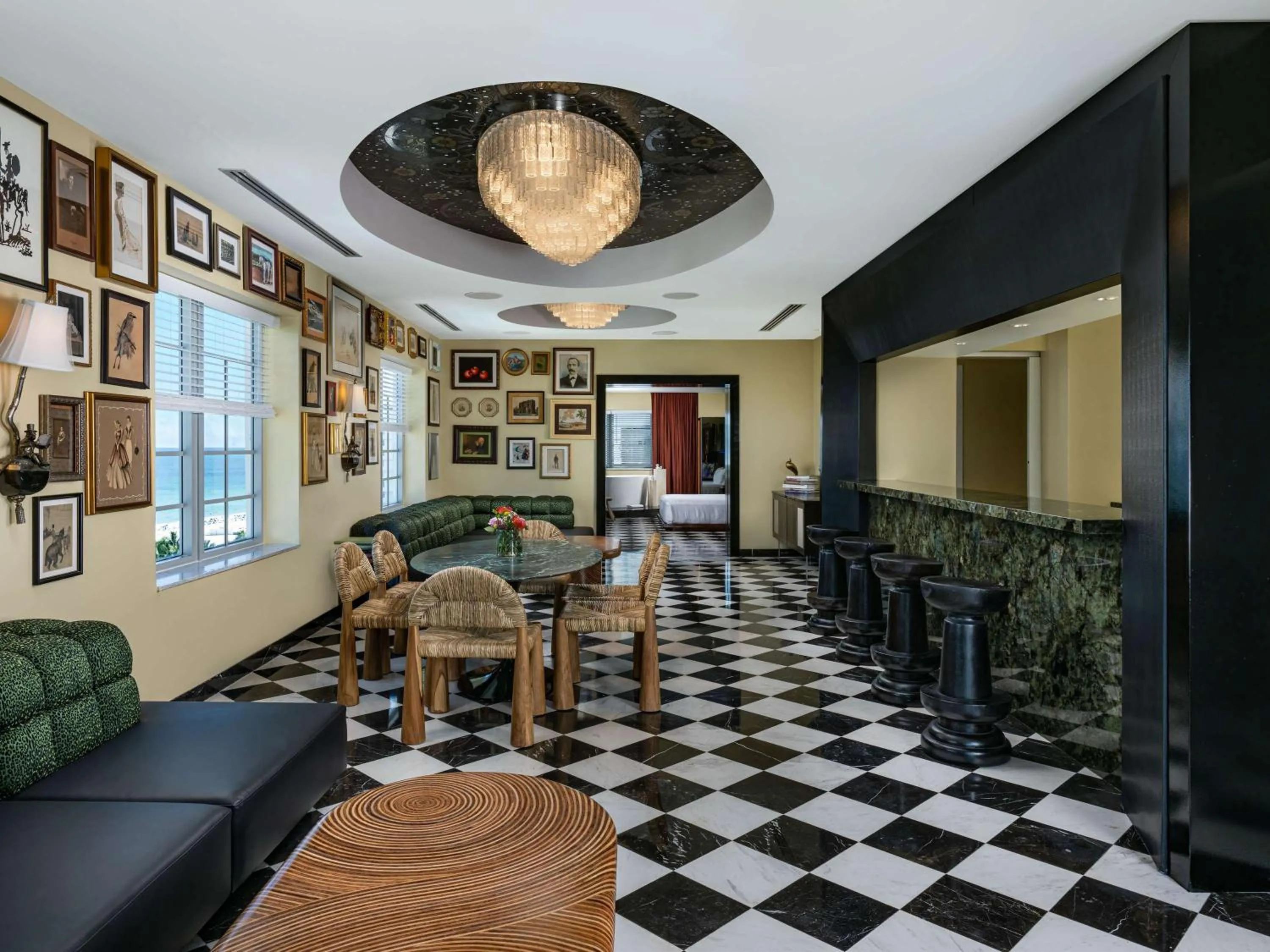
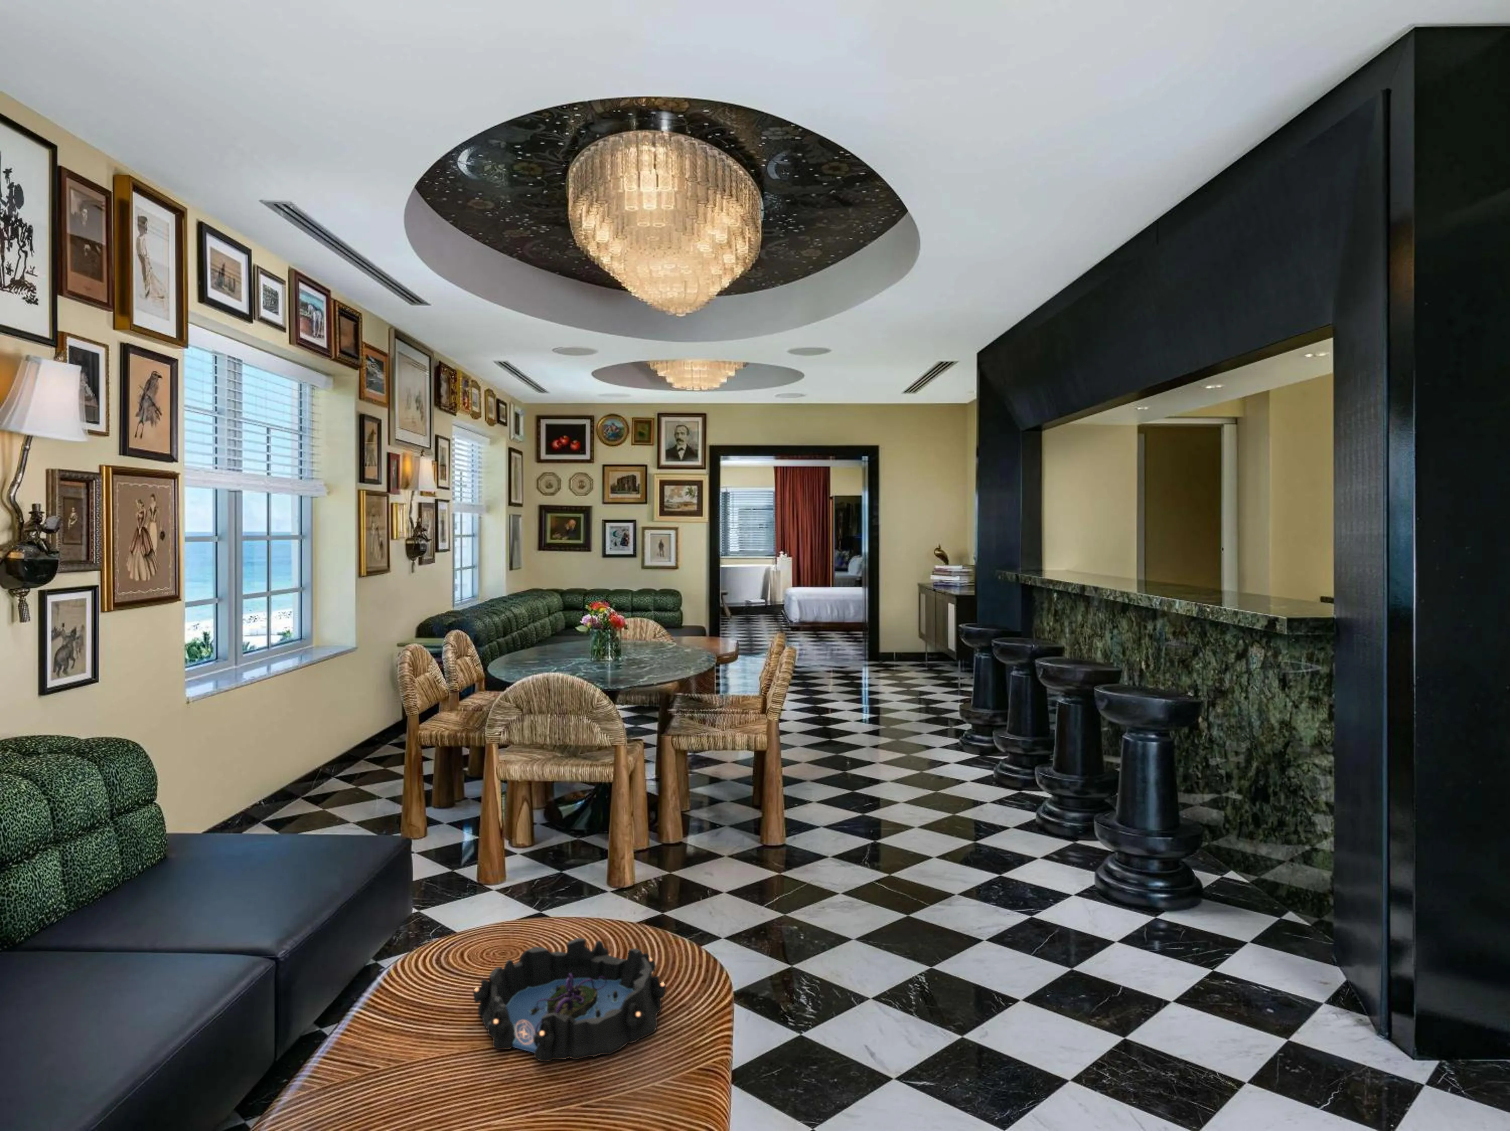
+ decorative bowl [473,937,667,1062]
